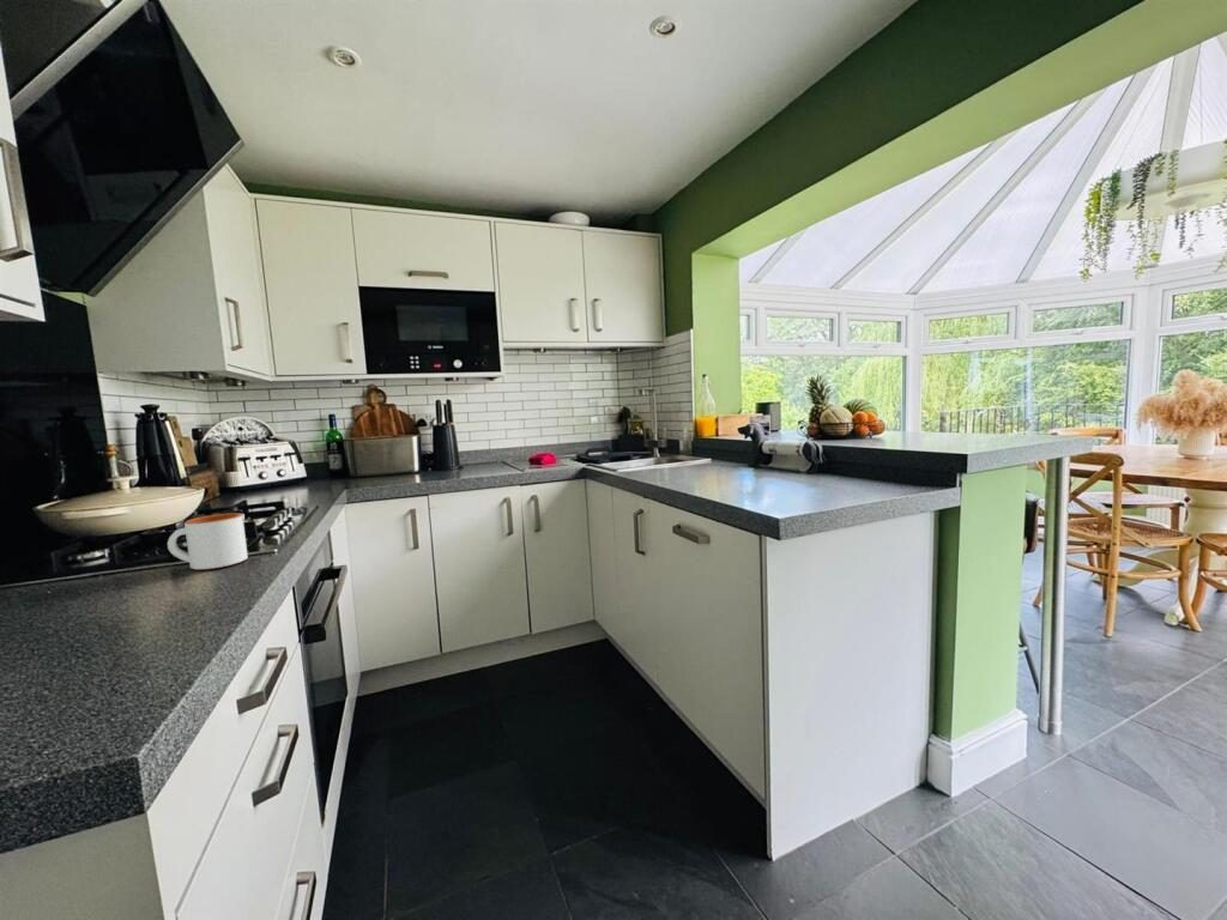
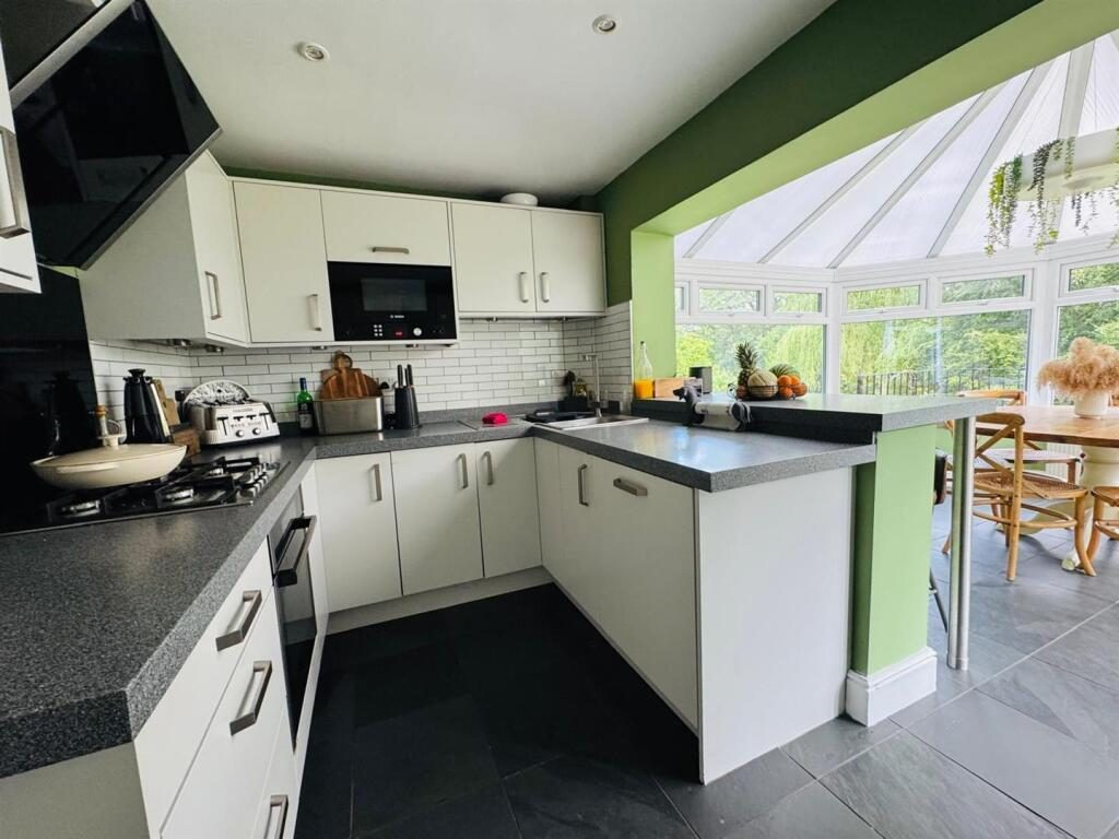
- mug [167,512,249,571]
